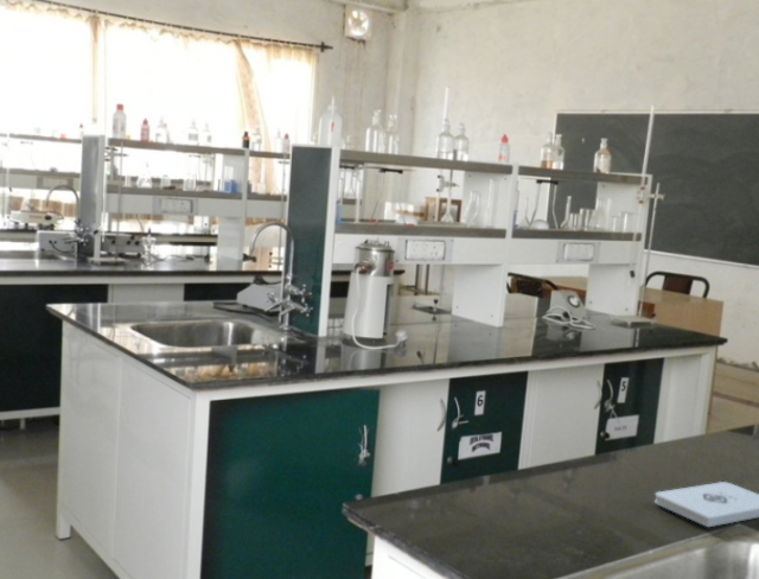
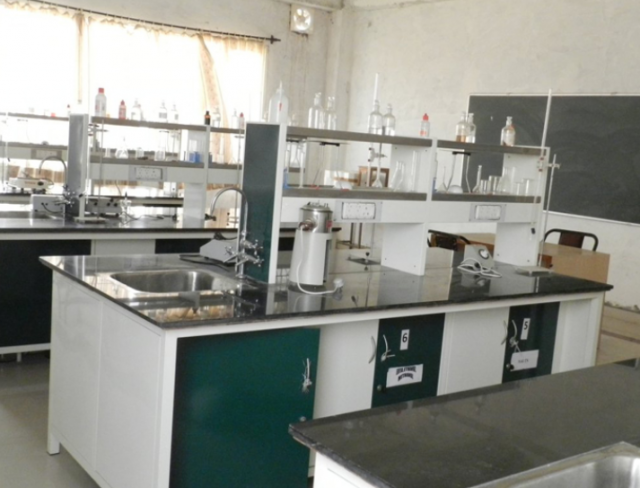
- notepad [653,481,759,528]
